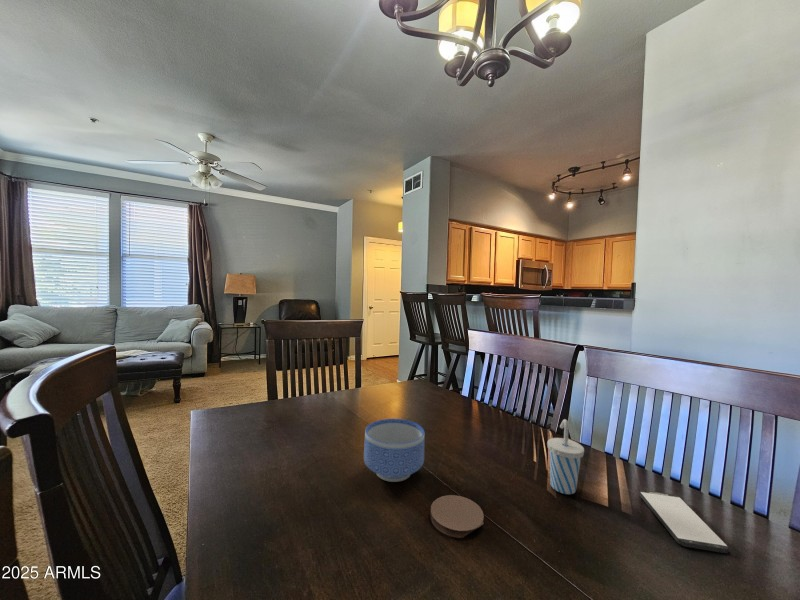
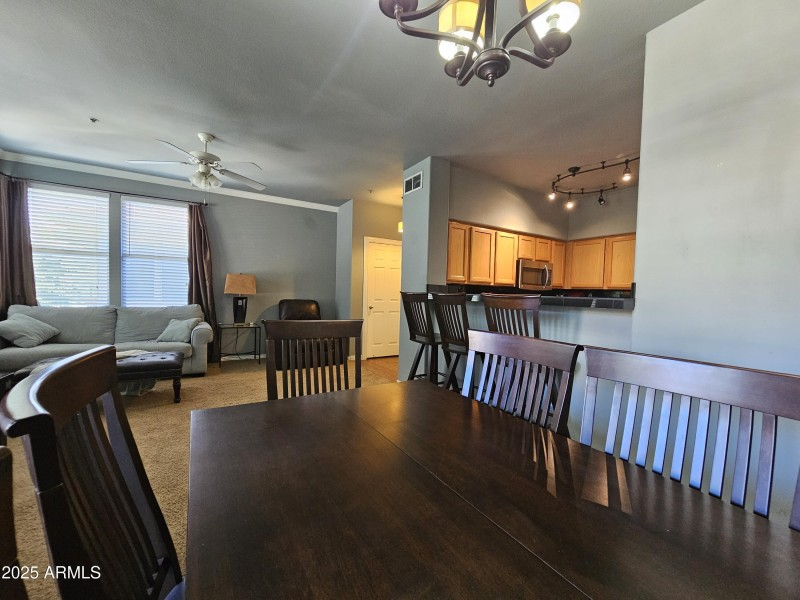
- bowl [363,418,425,483]
- cup [546,418,585,495]
- smartphone [638,489,730,554]
- coaster [430,494,485,539]
